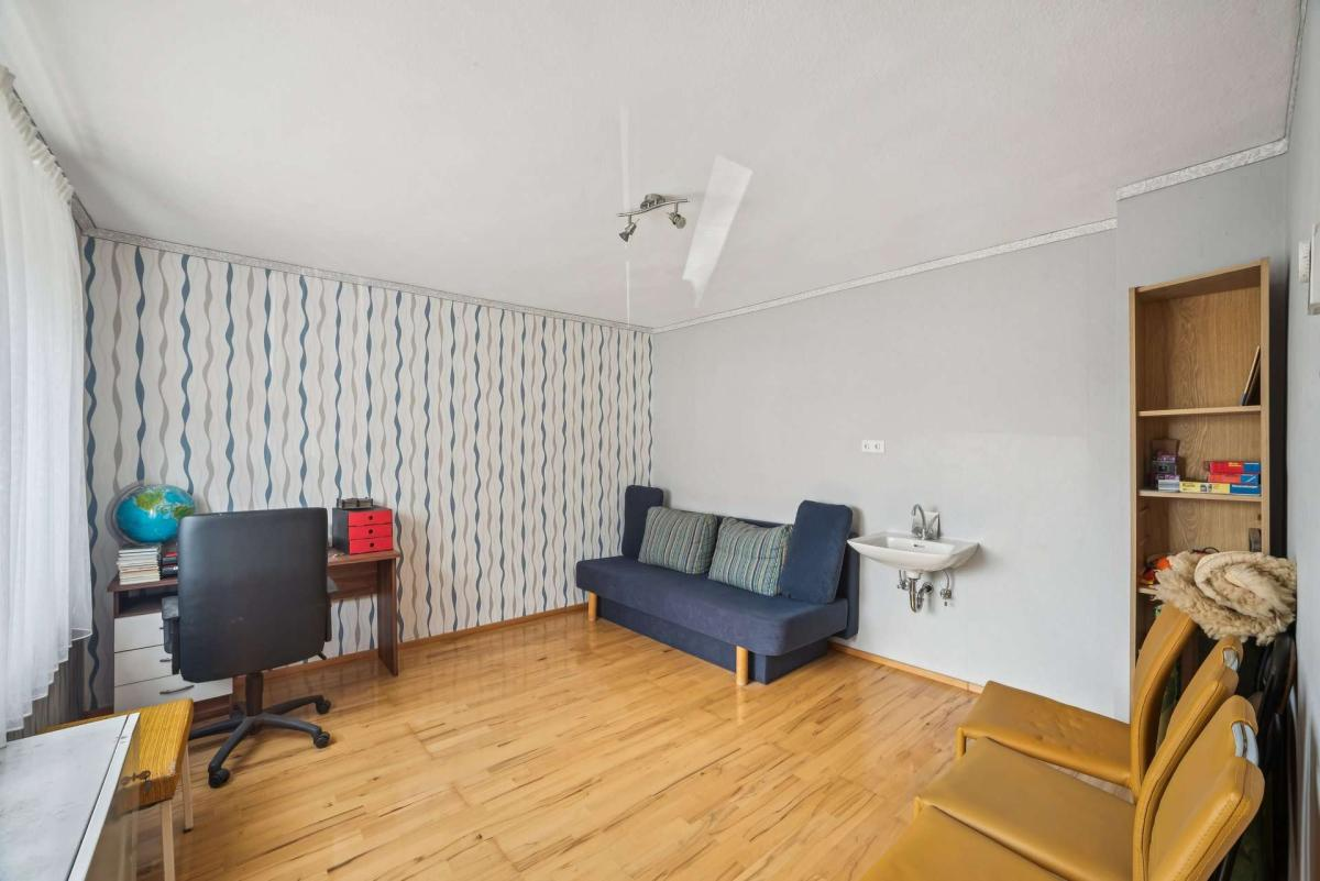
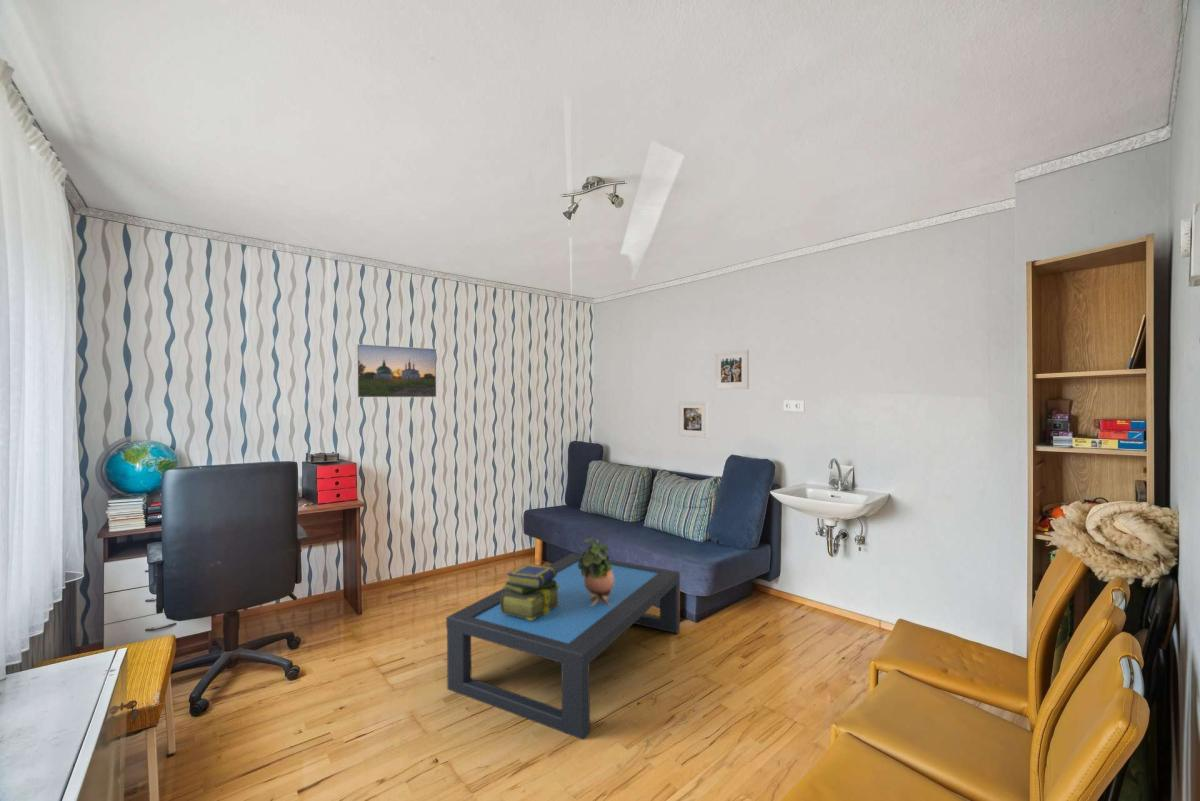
+ stack of books [500,563,560,620]
+ coffee table [445,553,681,741]
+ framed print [355,343,438,399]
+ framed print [677,401,709,439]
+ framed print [714,349,750,391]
+ potted plant [578,536,614,606]
